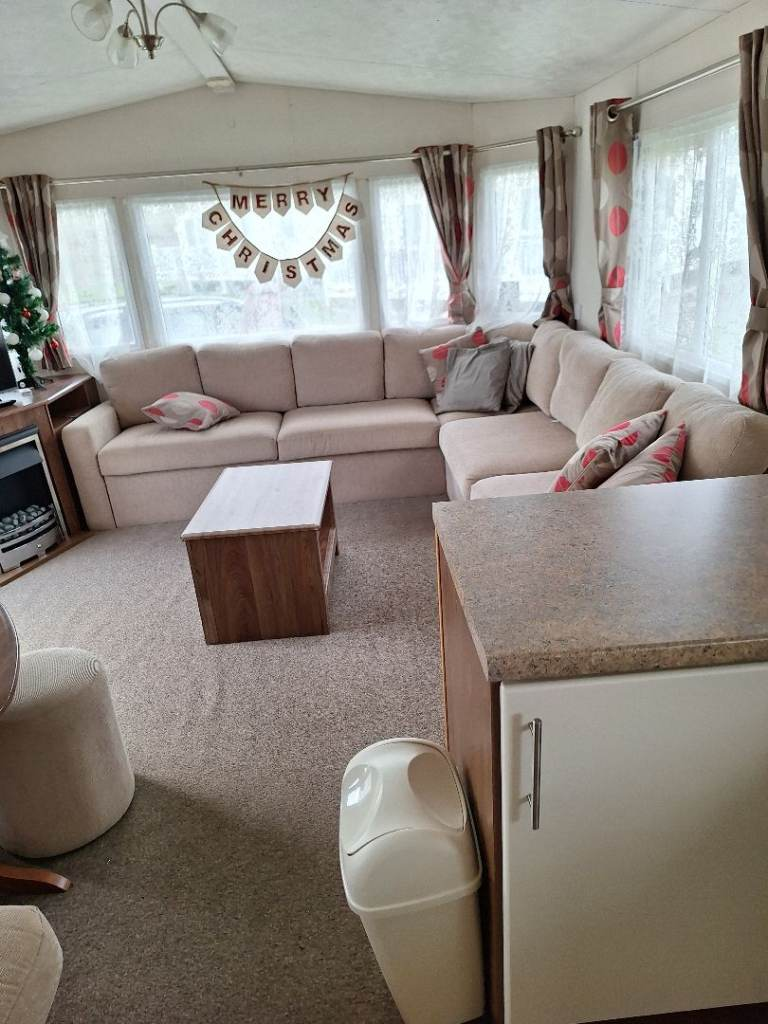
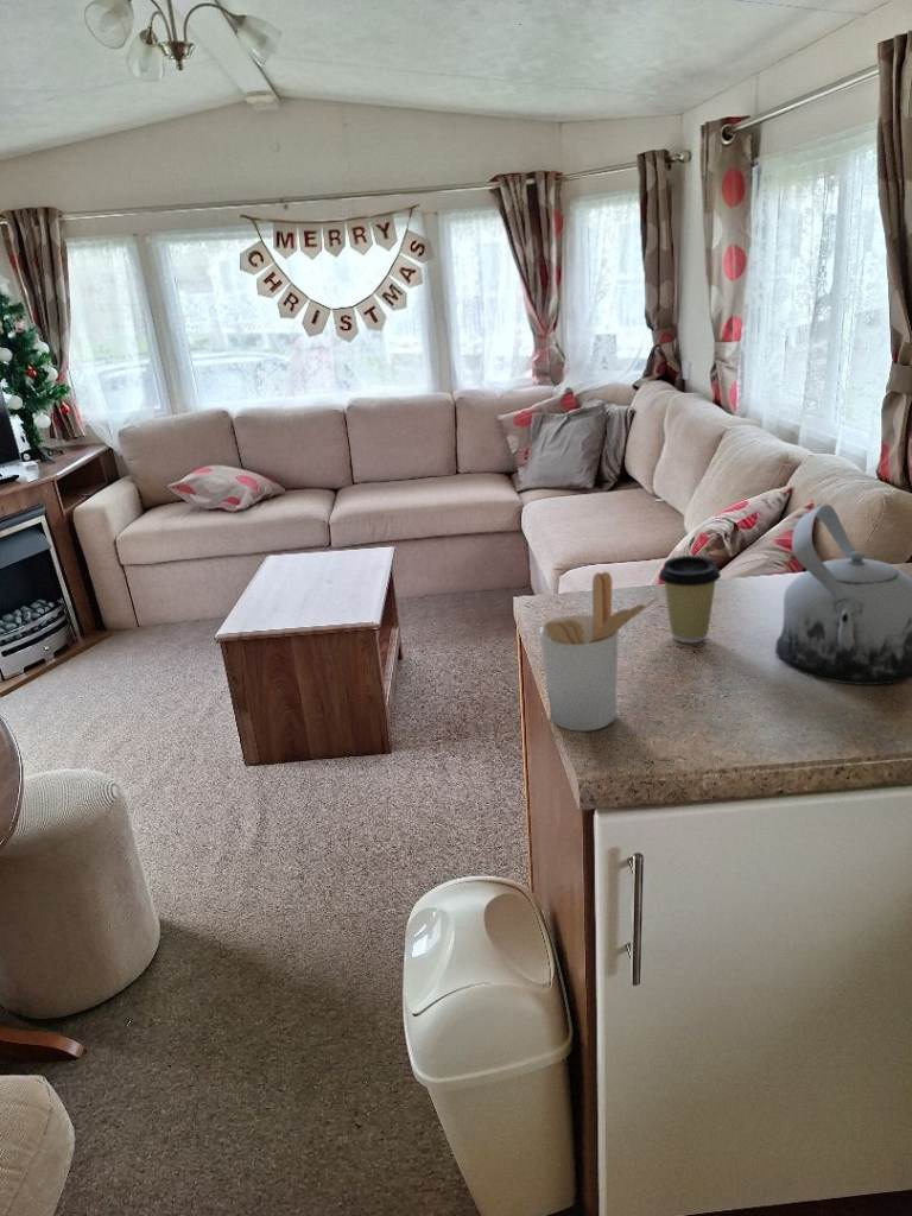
+ coffee cup [658,555,722,644]
+ teapot [774,504,912,686]
+ utensil holder [538,571,660,733]
